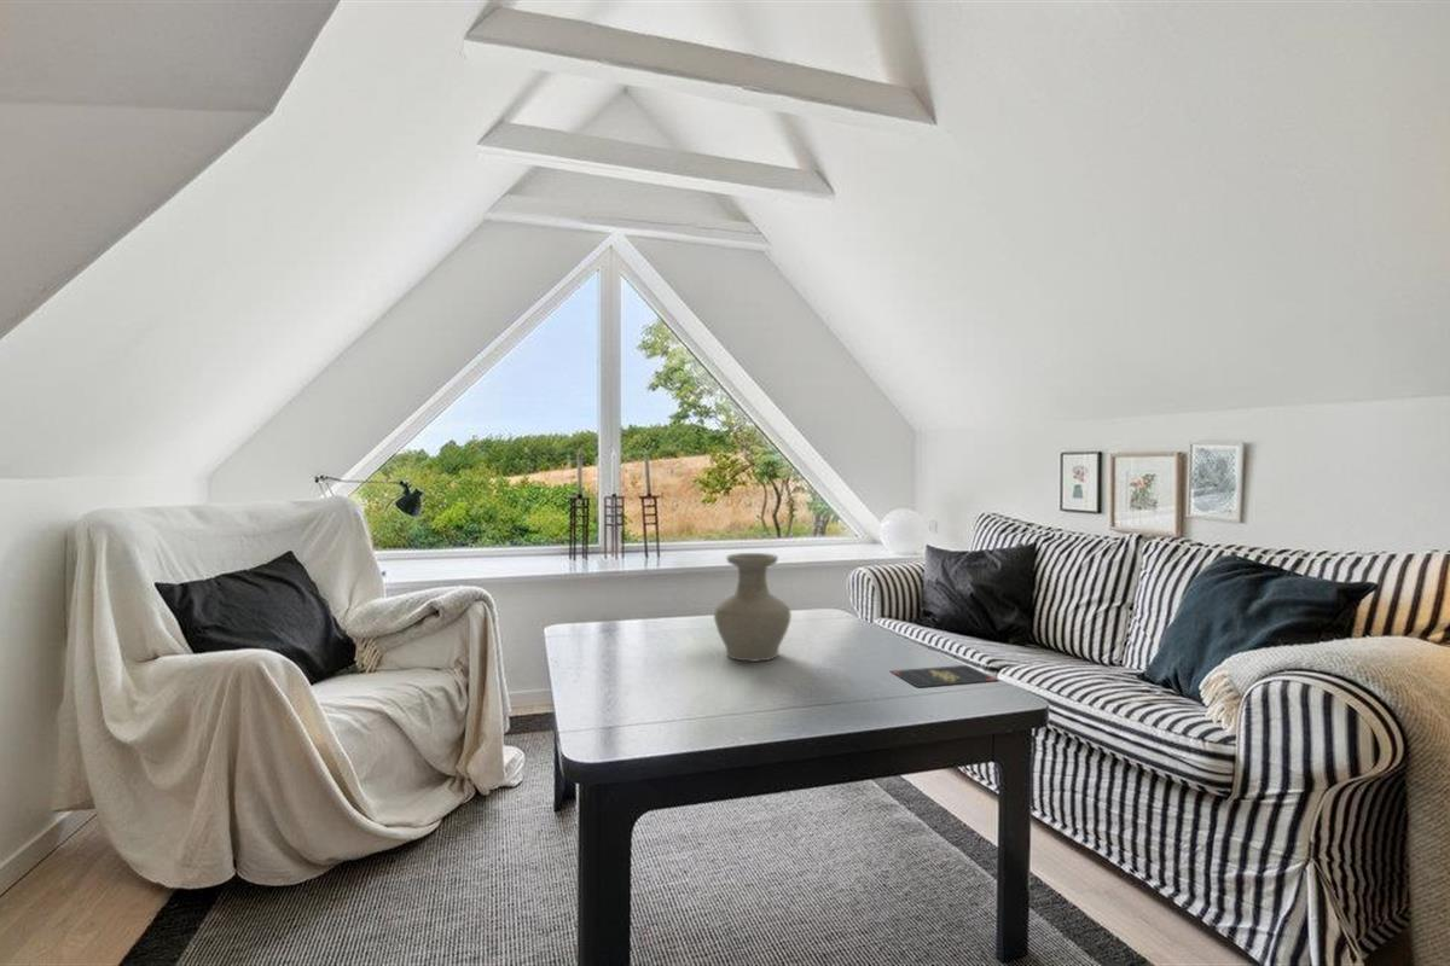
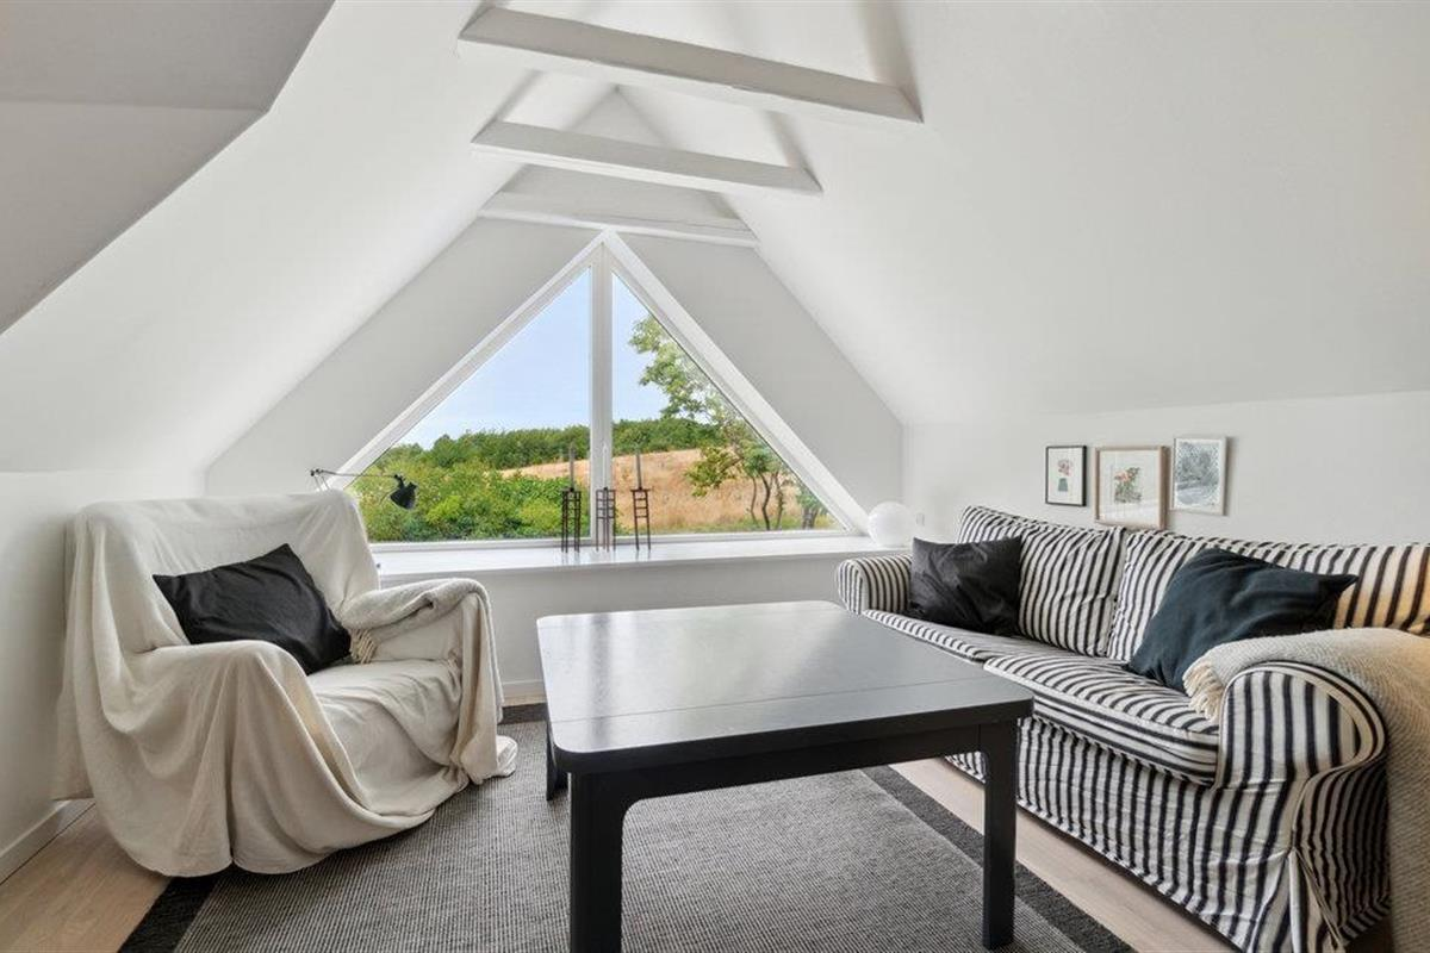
- playing card [889,664,999,688]
- vase [713,552,793,663]
